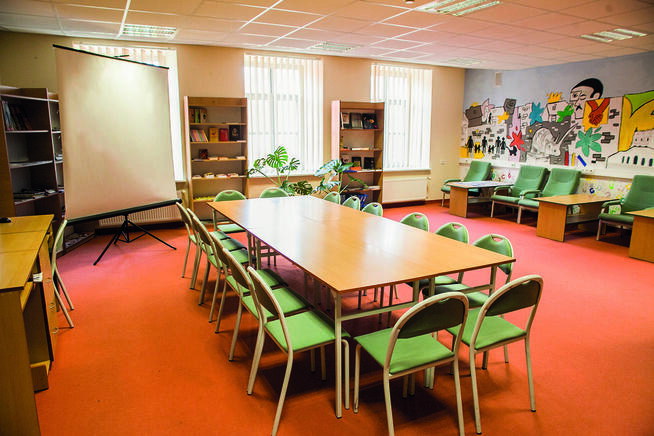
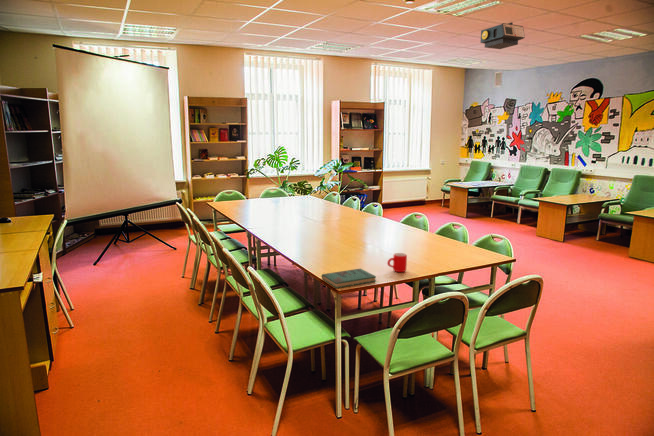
+ book [321,267,377,289]
+ mug [386,252,408,273]
+ projector [480,21,526,50]
